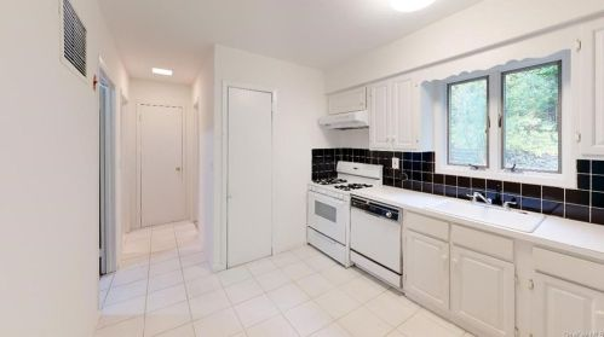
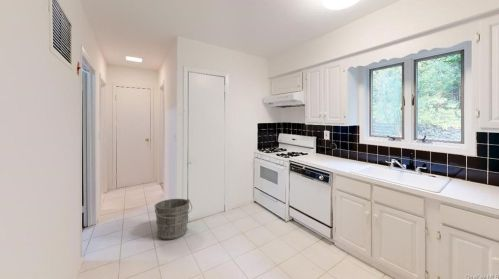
+ bucket [153,198,193,240]
